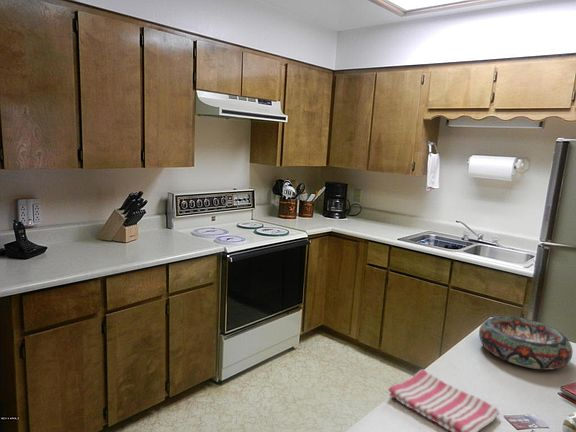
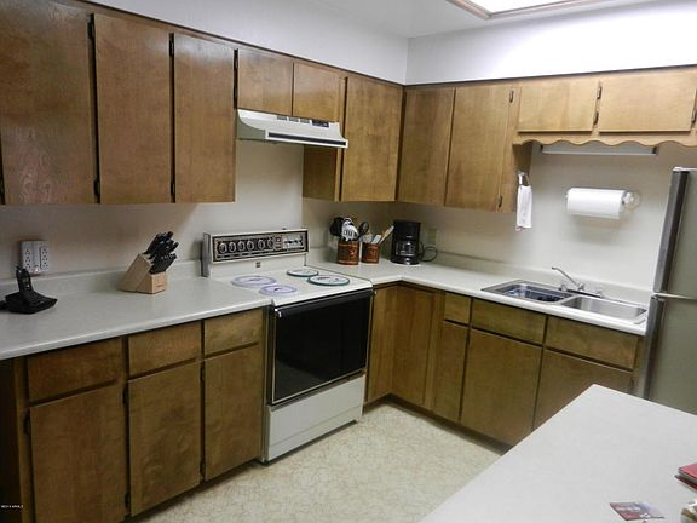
- decorative bowl [478,315,574,371]
- dish towel [387,368,500,432]
